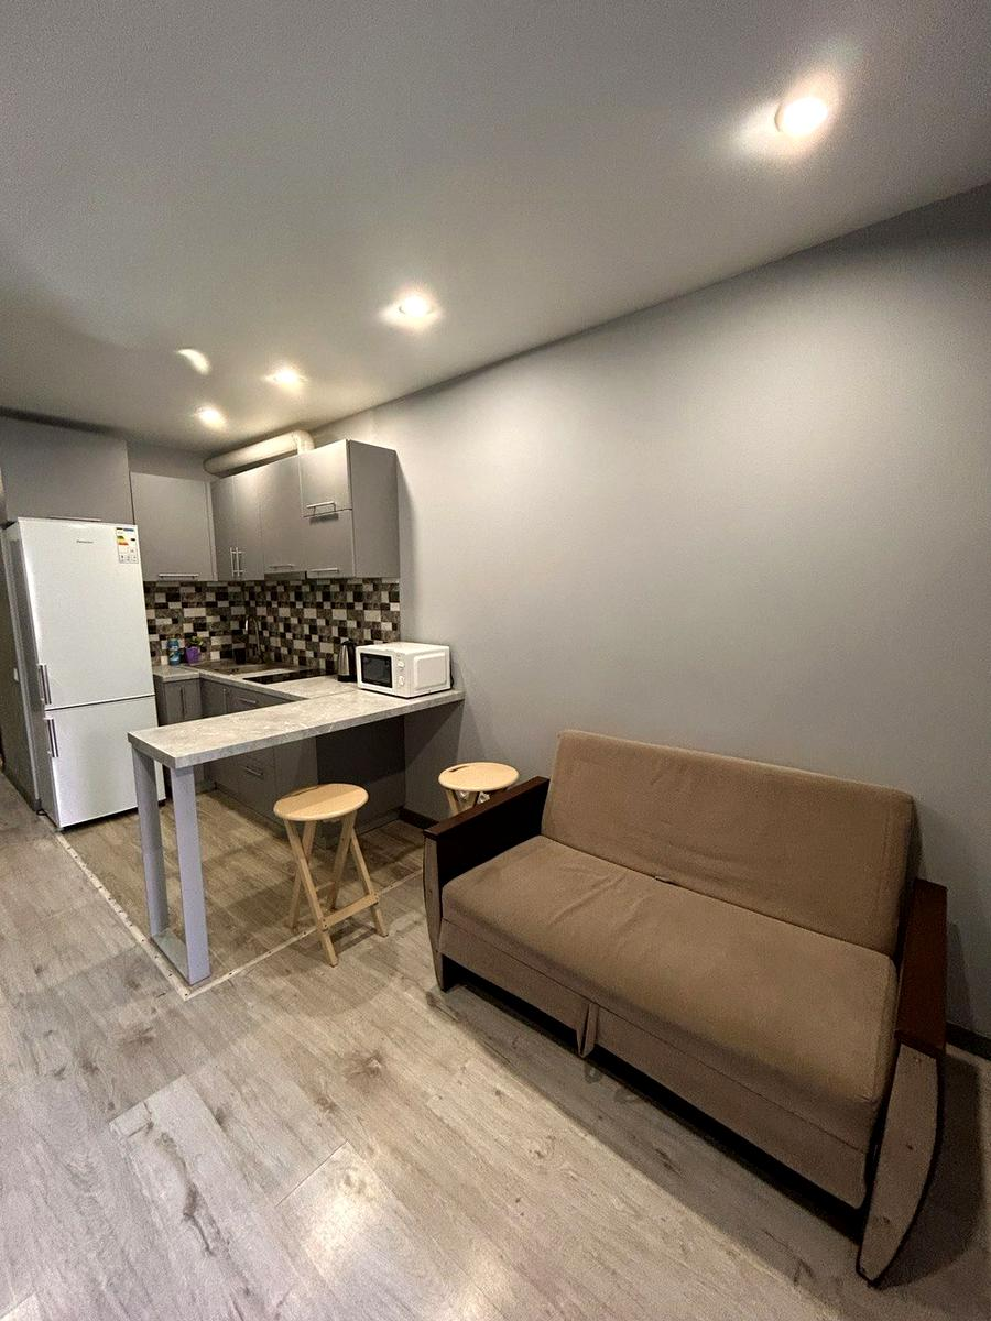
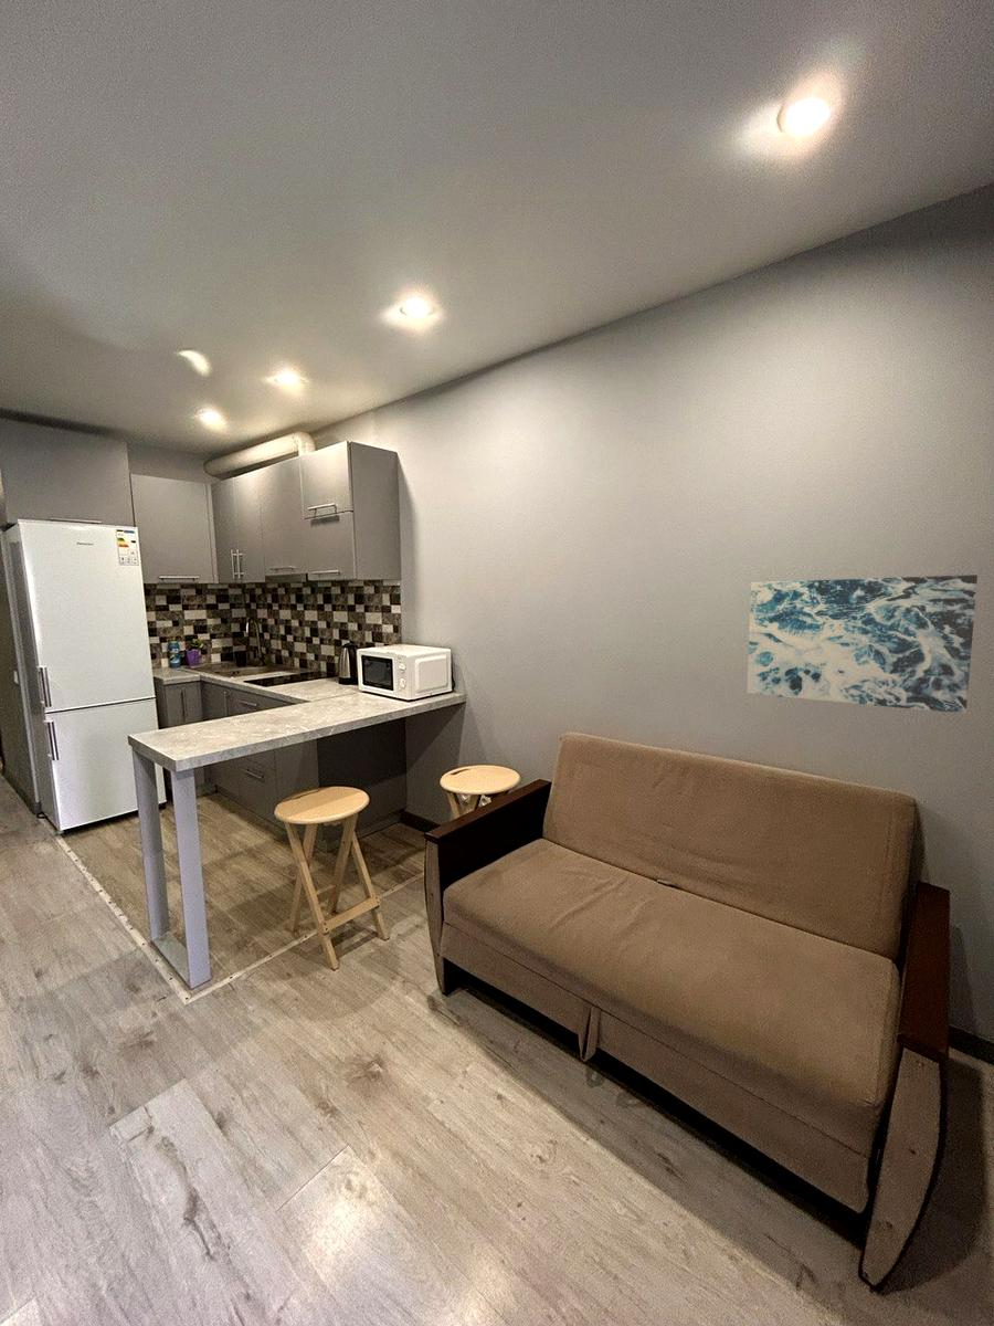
+ wall art [747,573,979,715]
